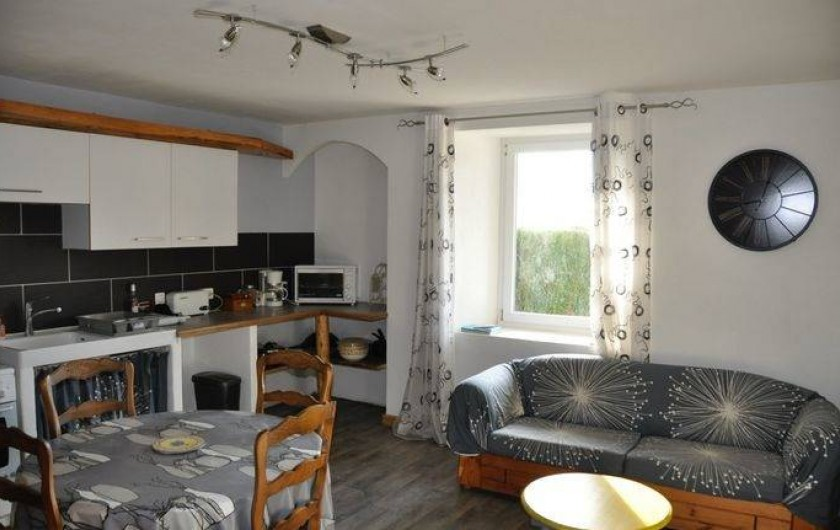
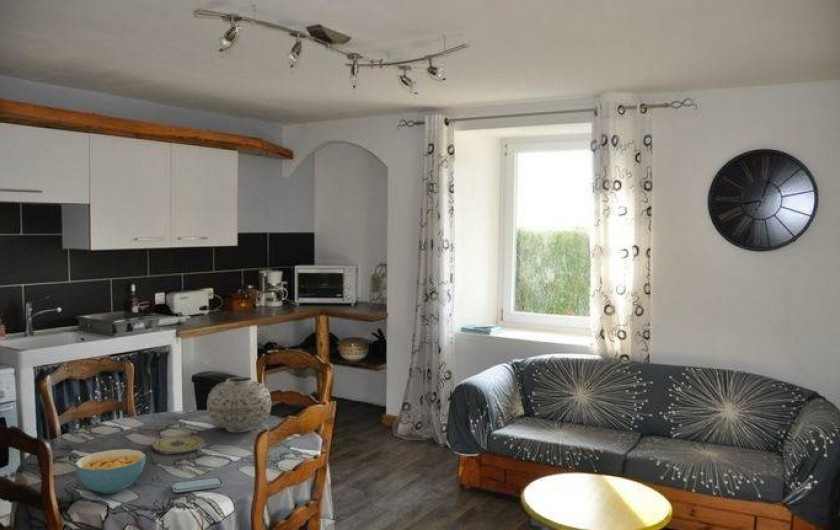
+ smartphone [170,476,224,494]
+ vase [206,376,272,433]
+ cereal bowl [74,448,147,495]
